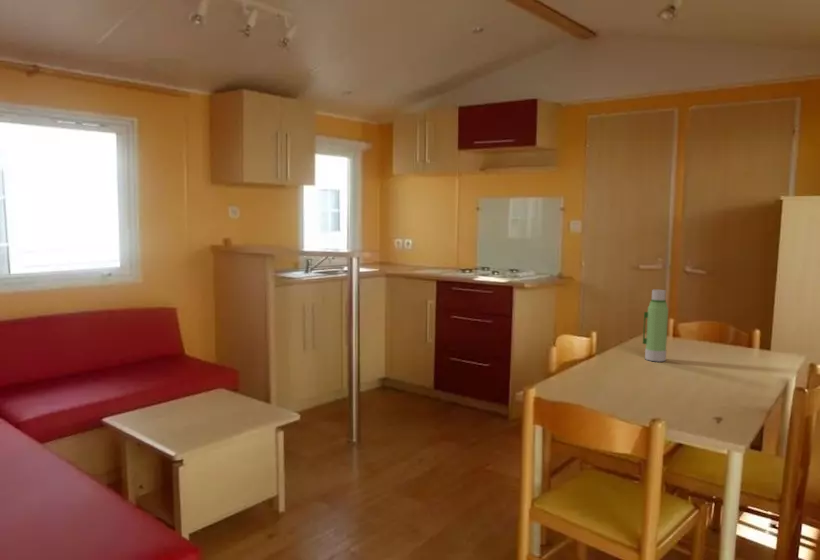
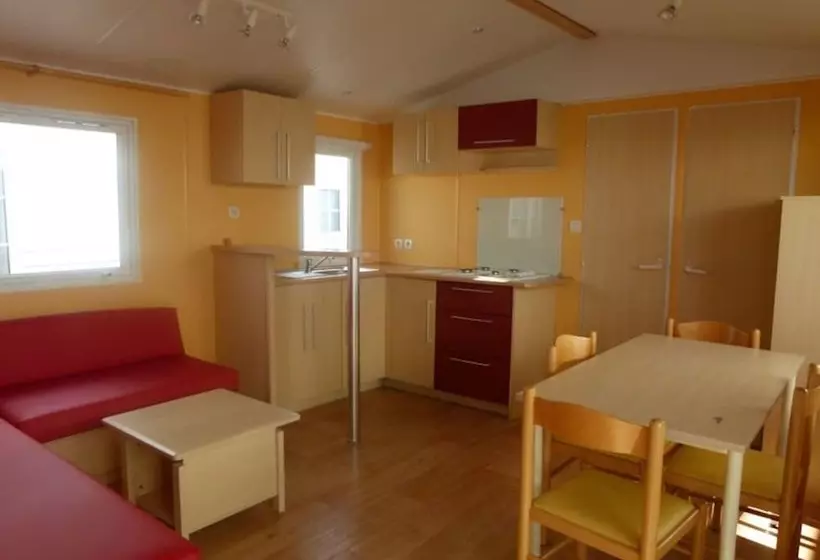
- water bottle [642,289,669,363]
